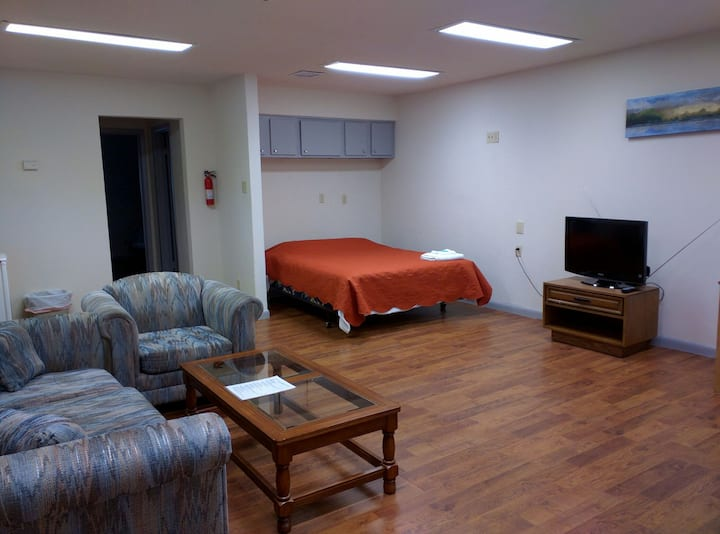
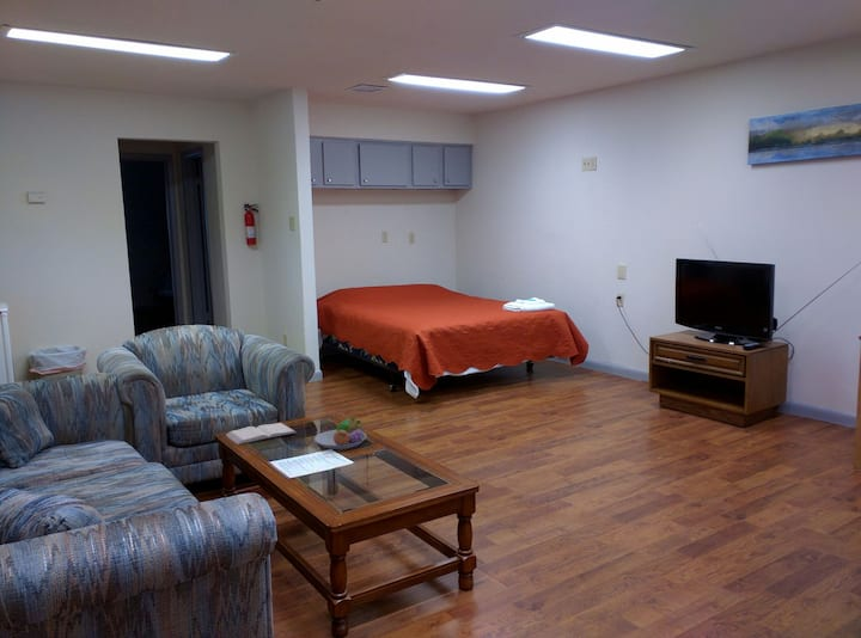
+ fruit bowl [313,417,368,450]
+ book [225,422,298,446]
